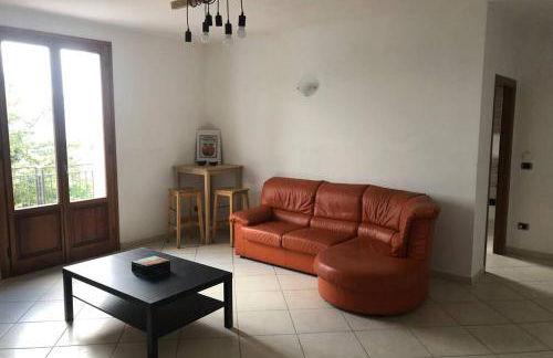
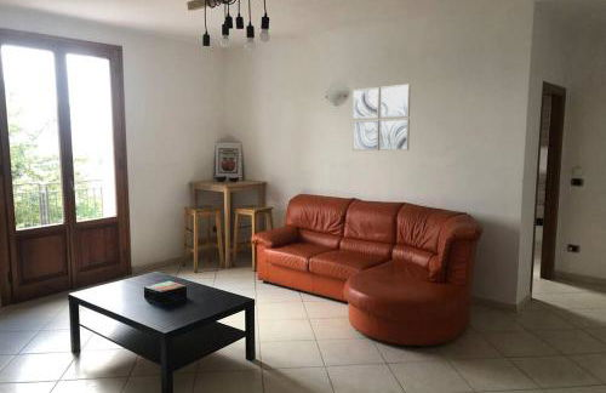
+ wall art [351,84,411,152]
